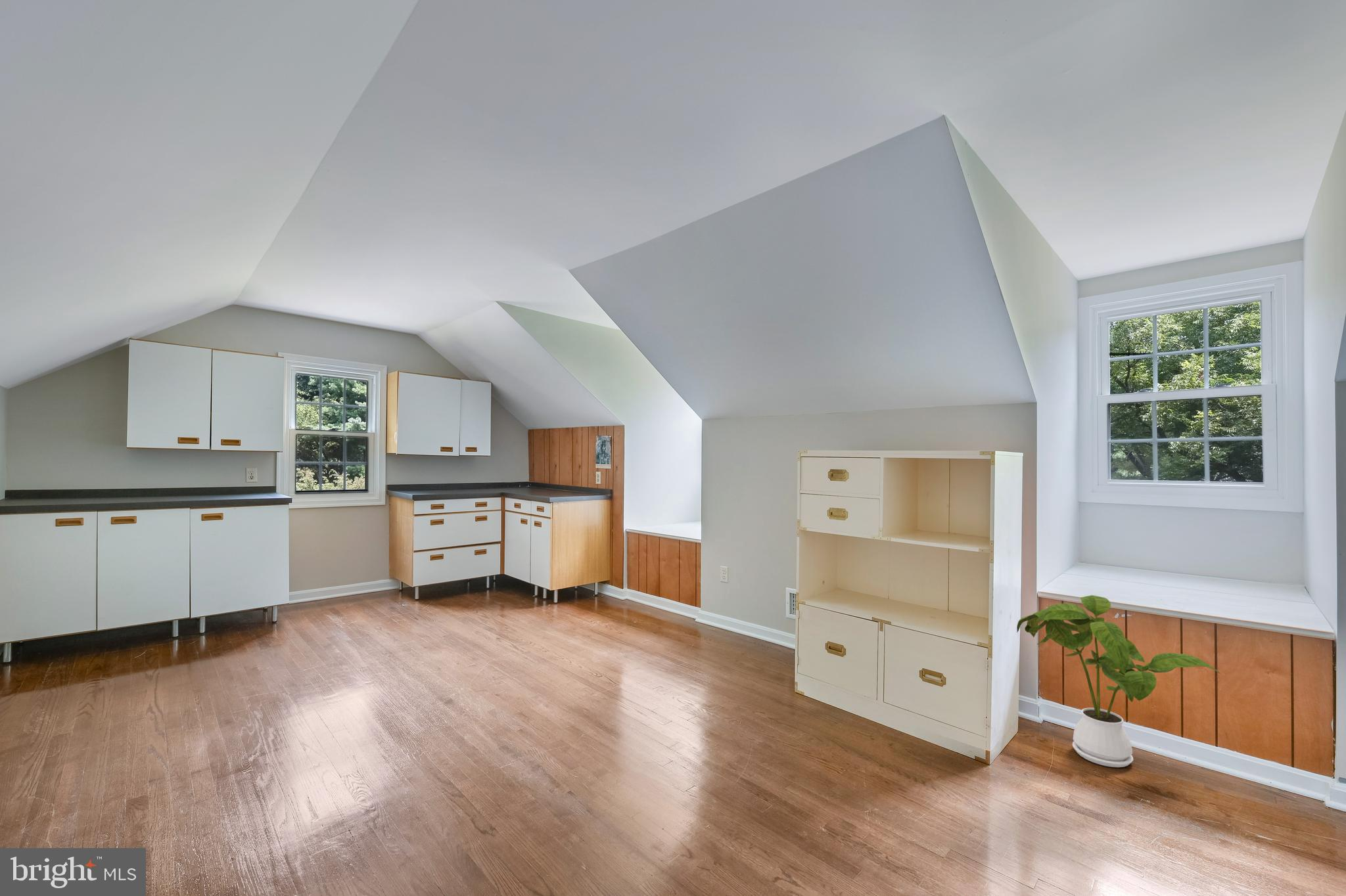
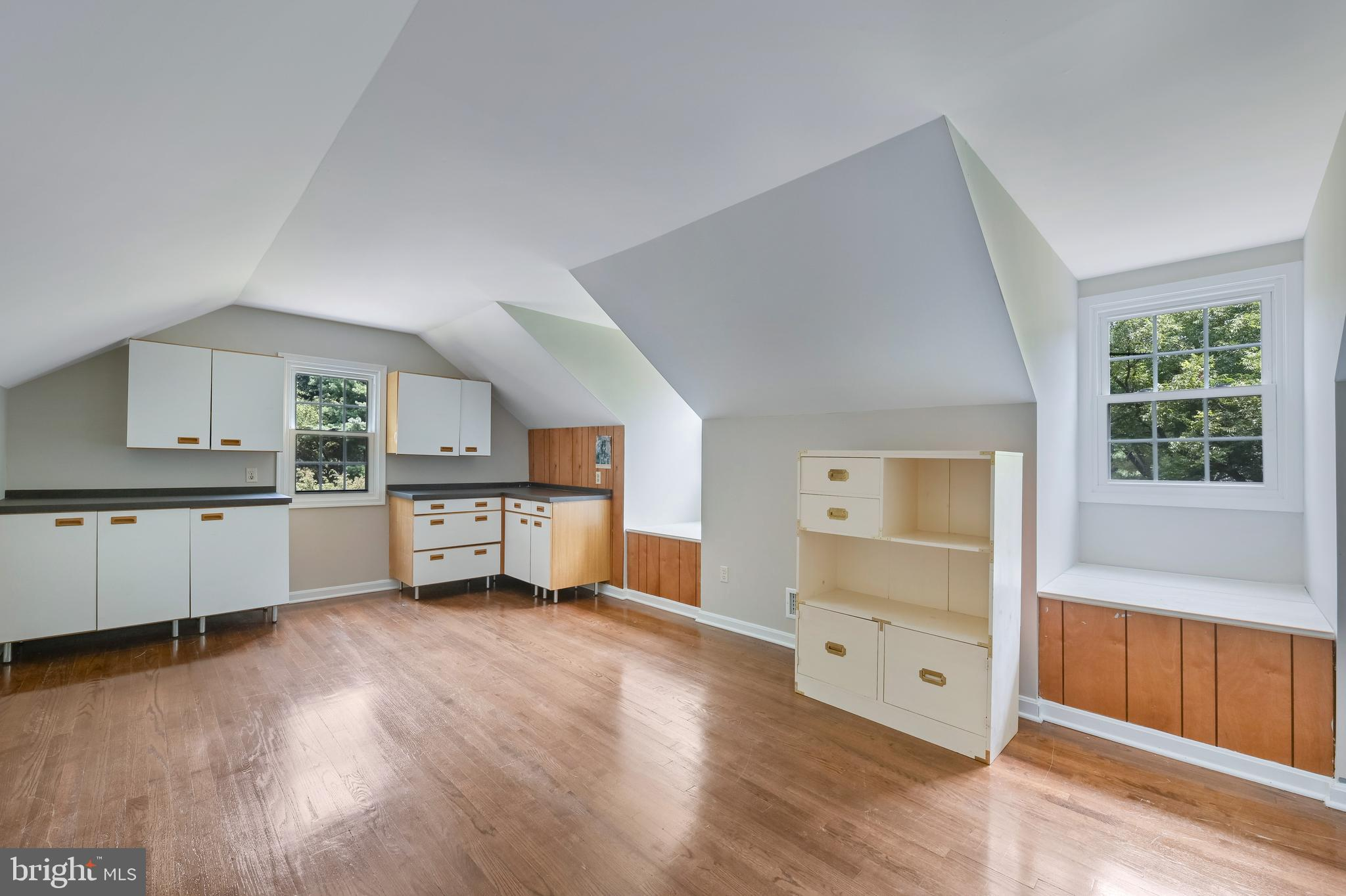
- house plant [1016,594,1221,768]
